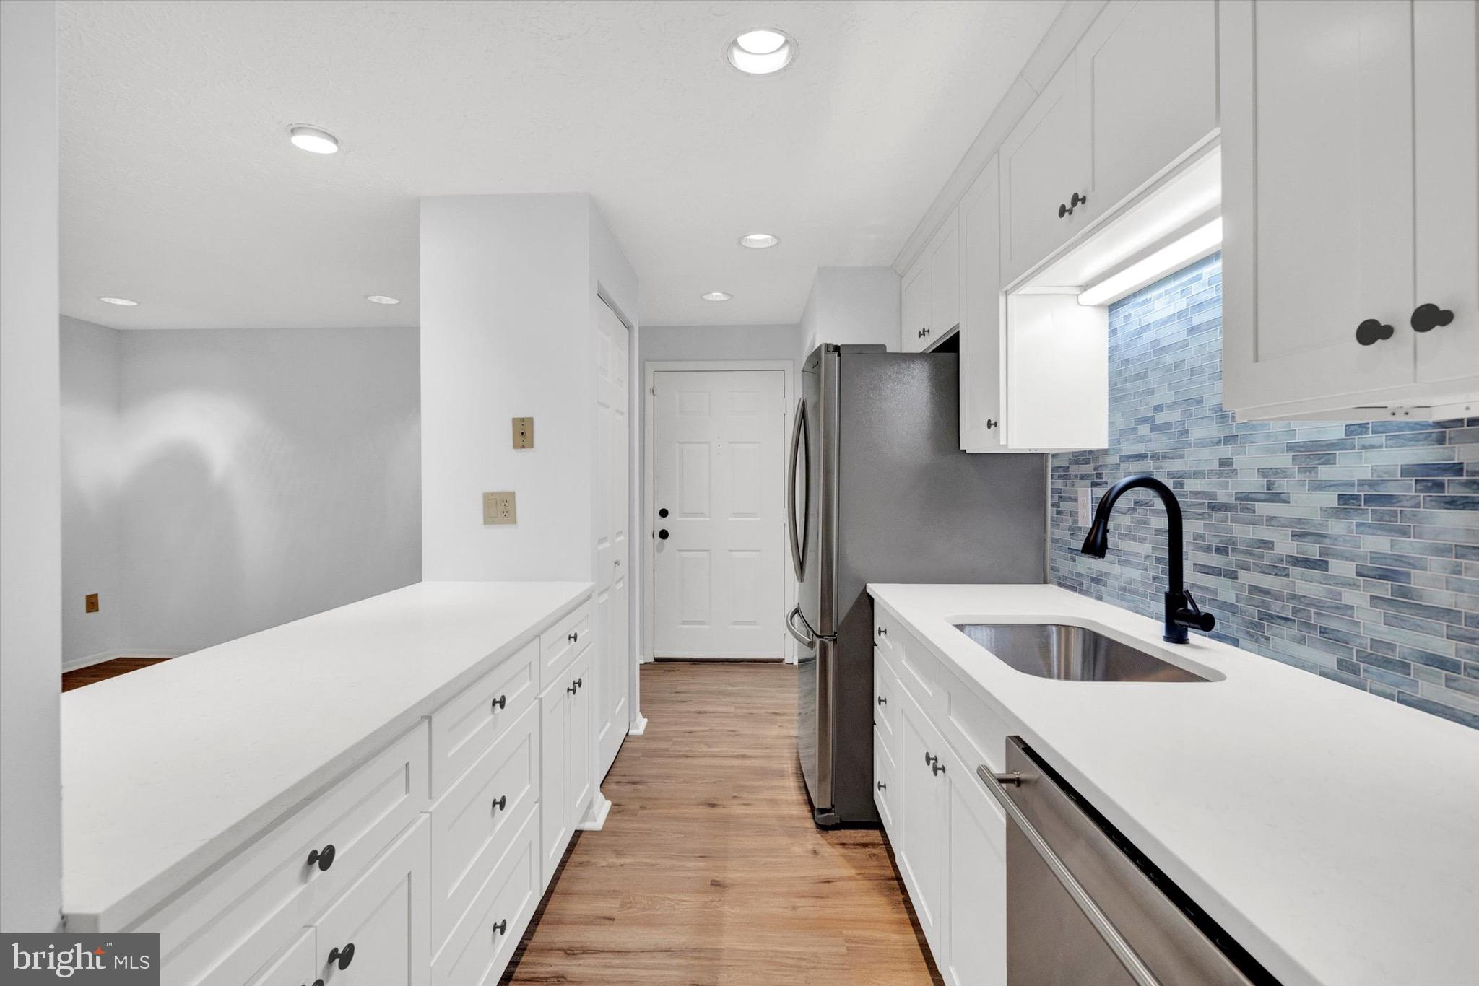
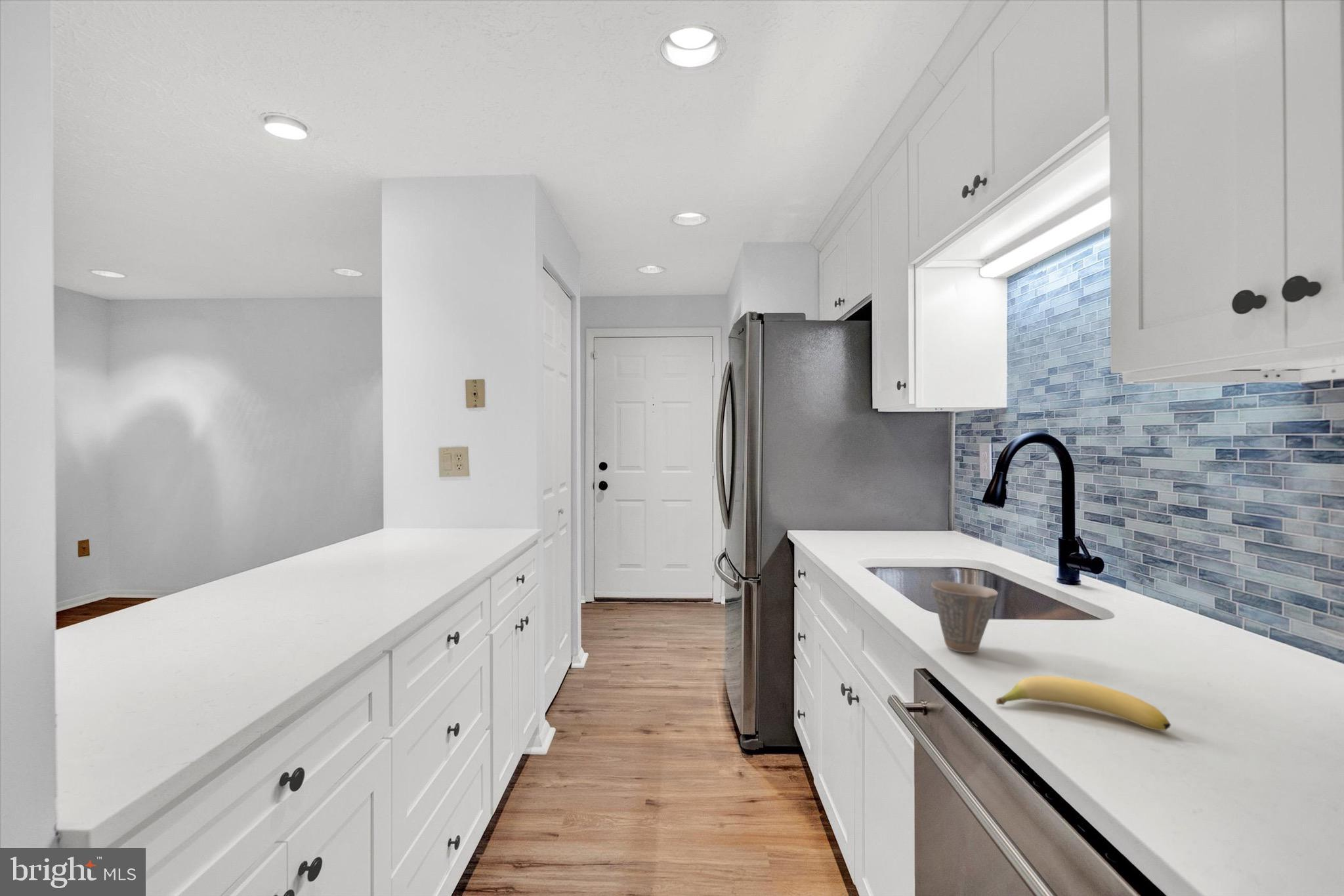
+ cup [931,580,999,653]
+ banana [996,675,1171,731]
